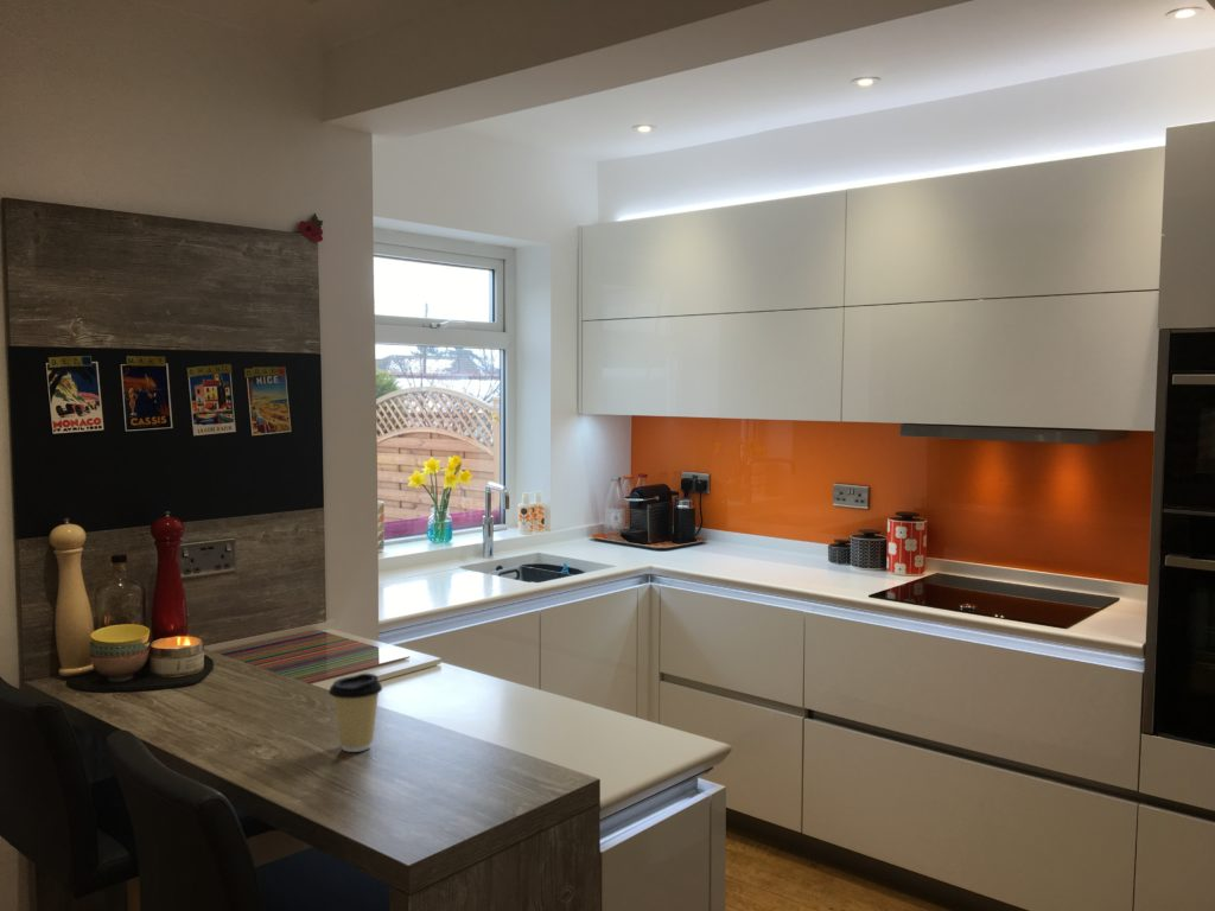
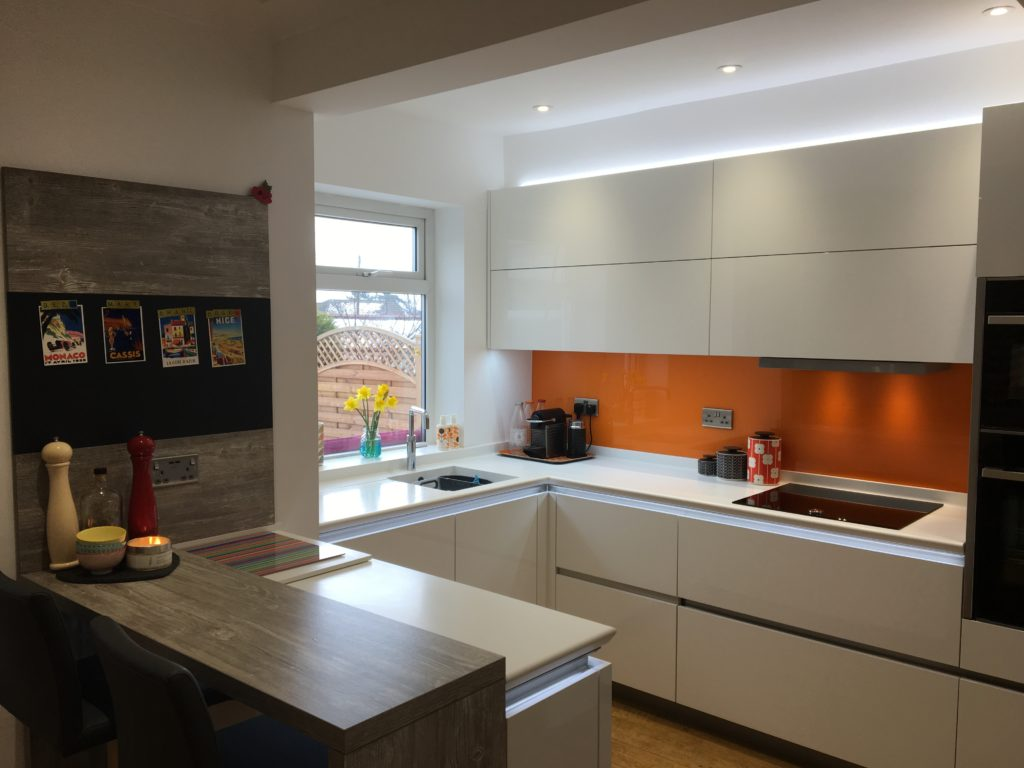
- coffee cup [327,673,383,753]
